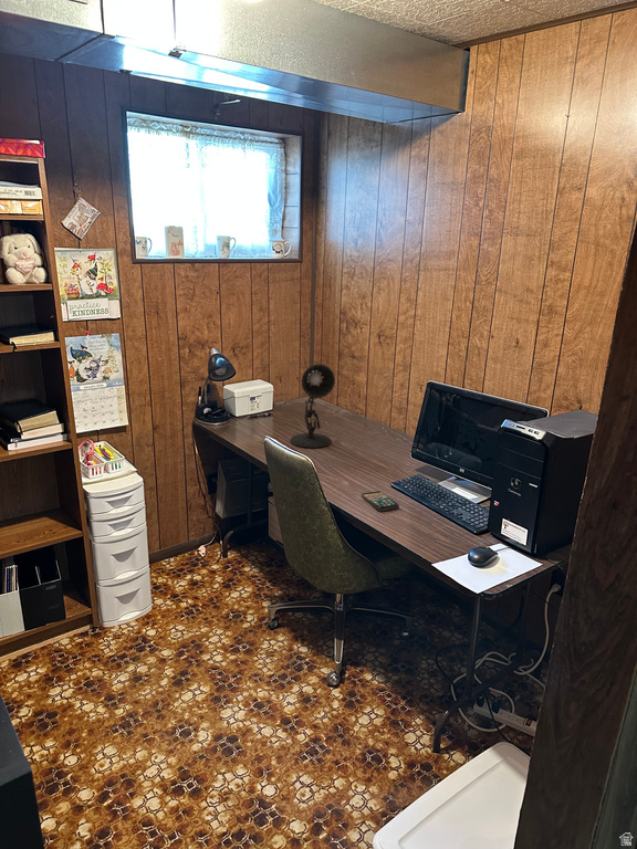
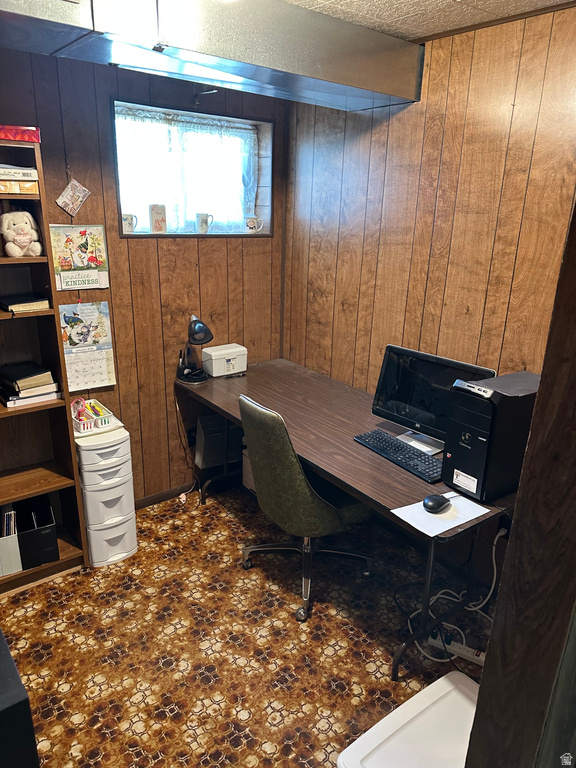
- smartphone [361,491,400,512]
- desk lamp [289,363,336,449]
